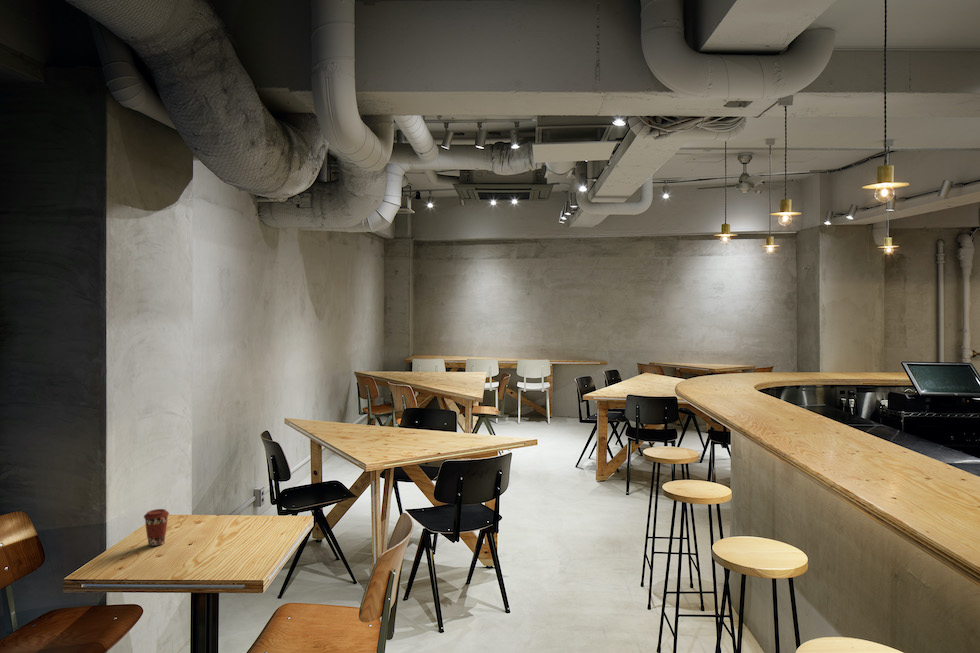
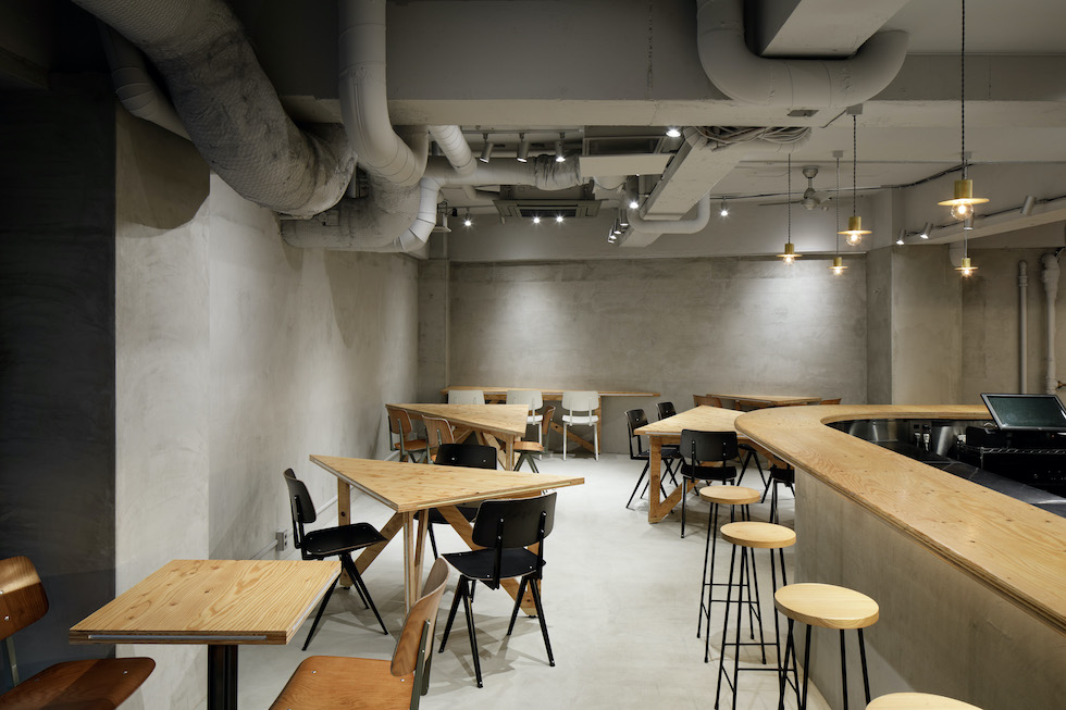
- coffee cup [143,508,170,547]
